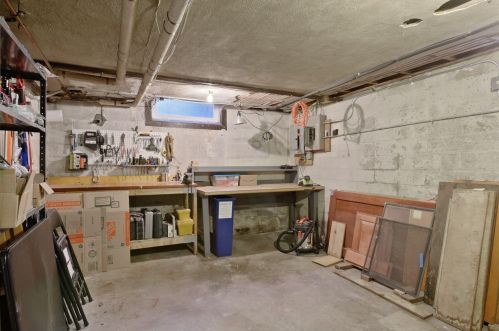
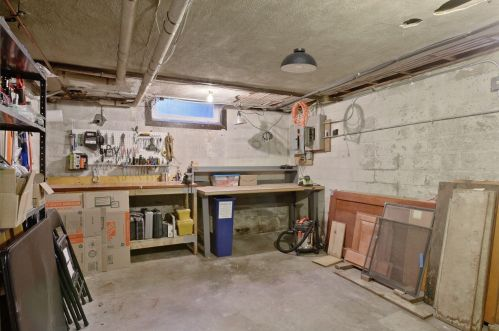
+ light fixture [279,47,318,74]
